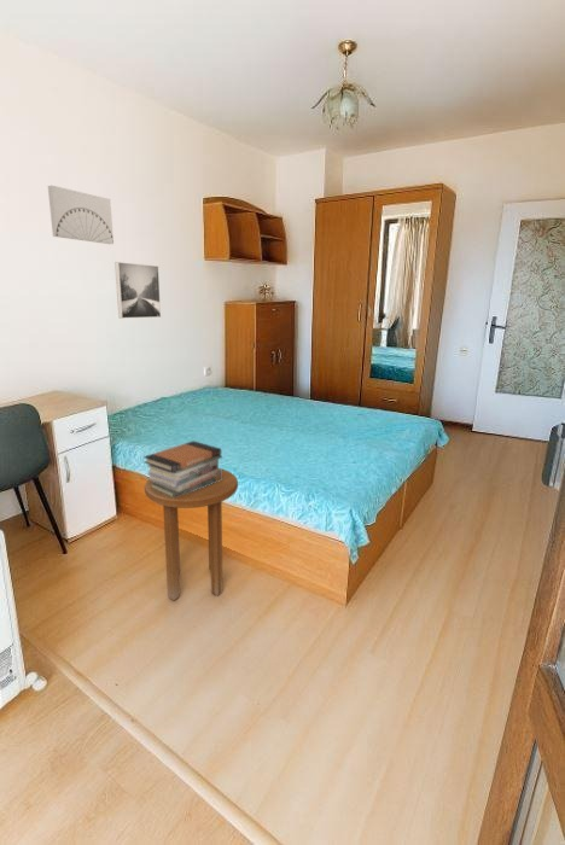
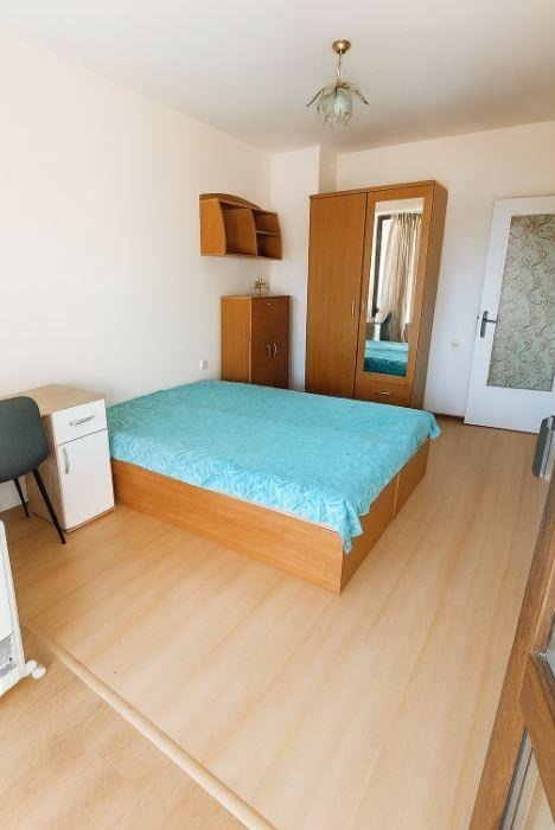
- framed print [113,261,162,320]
- side table [144,468,239,601]
- wall art [47,185,115,245]
- book stack [142,439,223,499]
